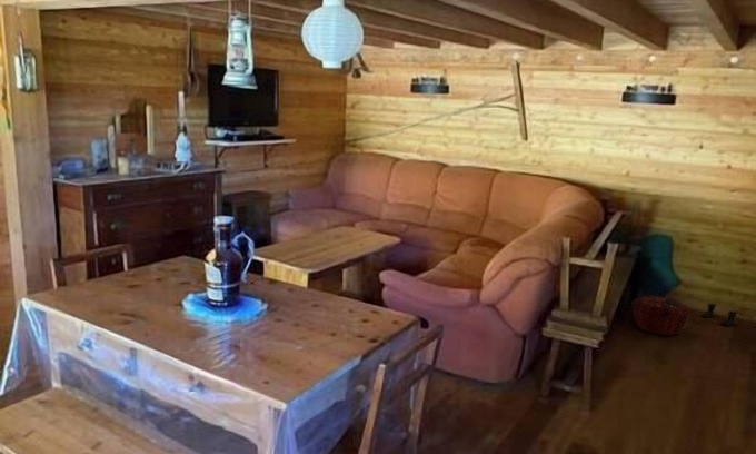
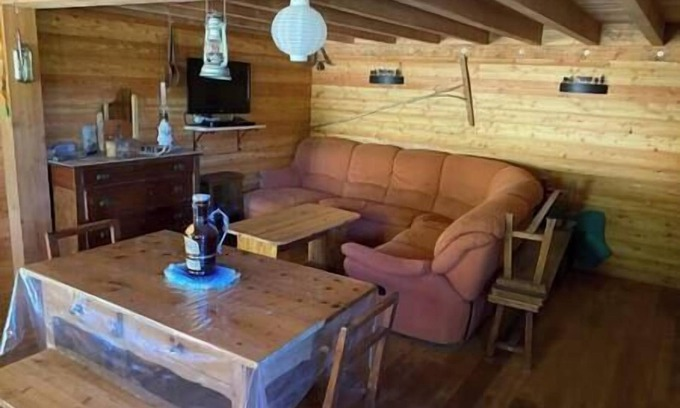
- woven basket [631,295,693,337]
- boots [700,303,738,327]
